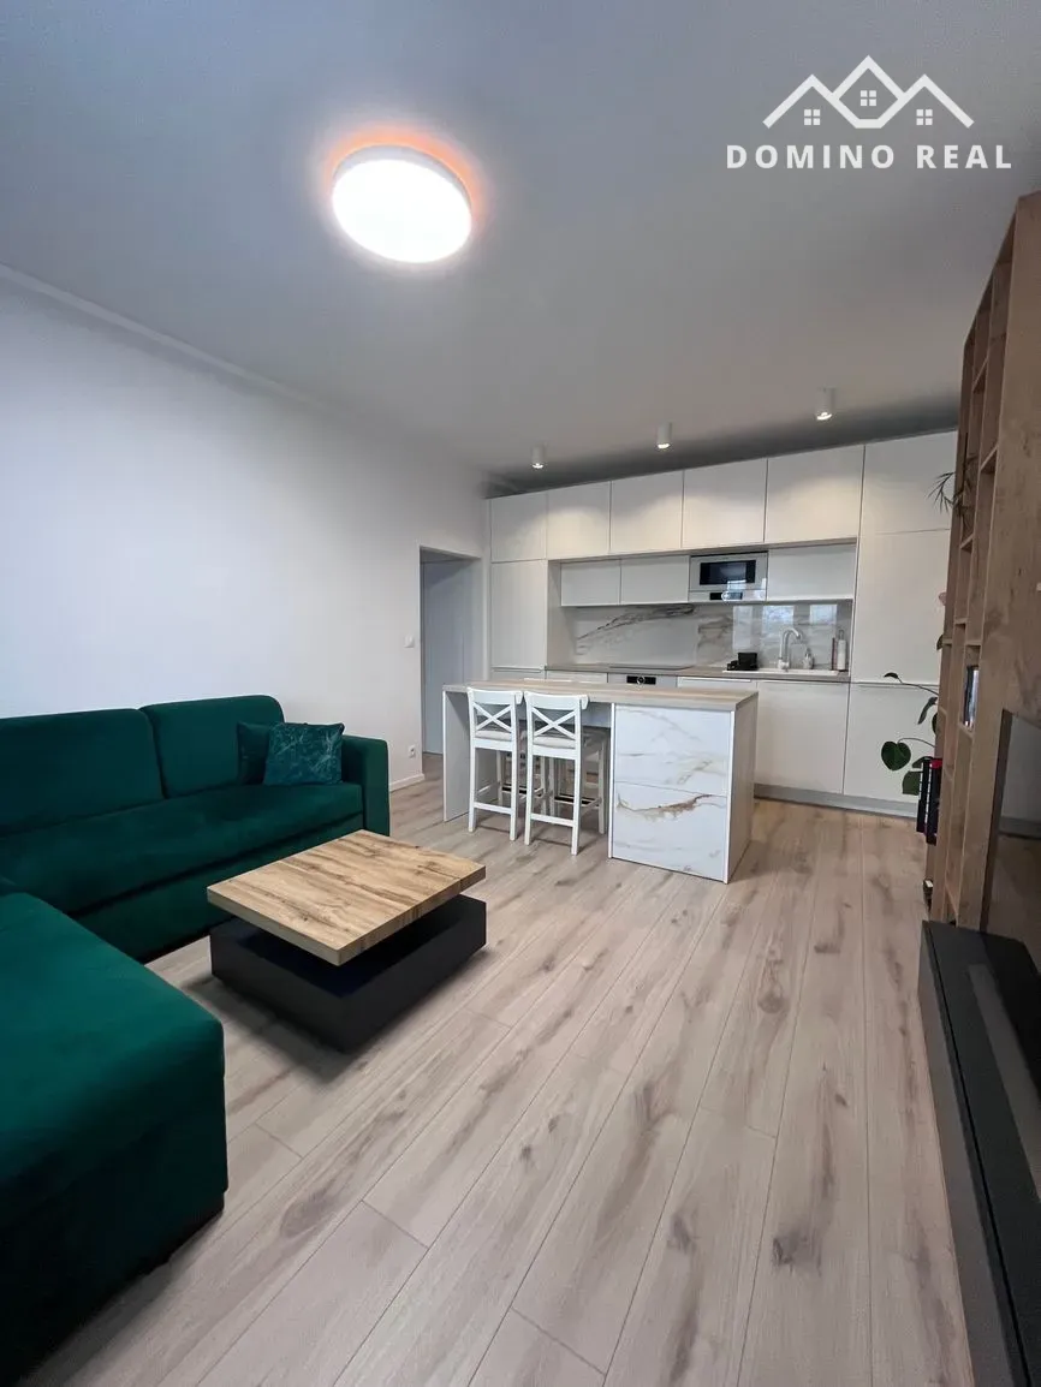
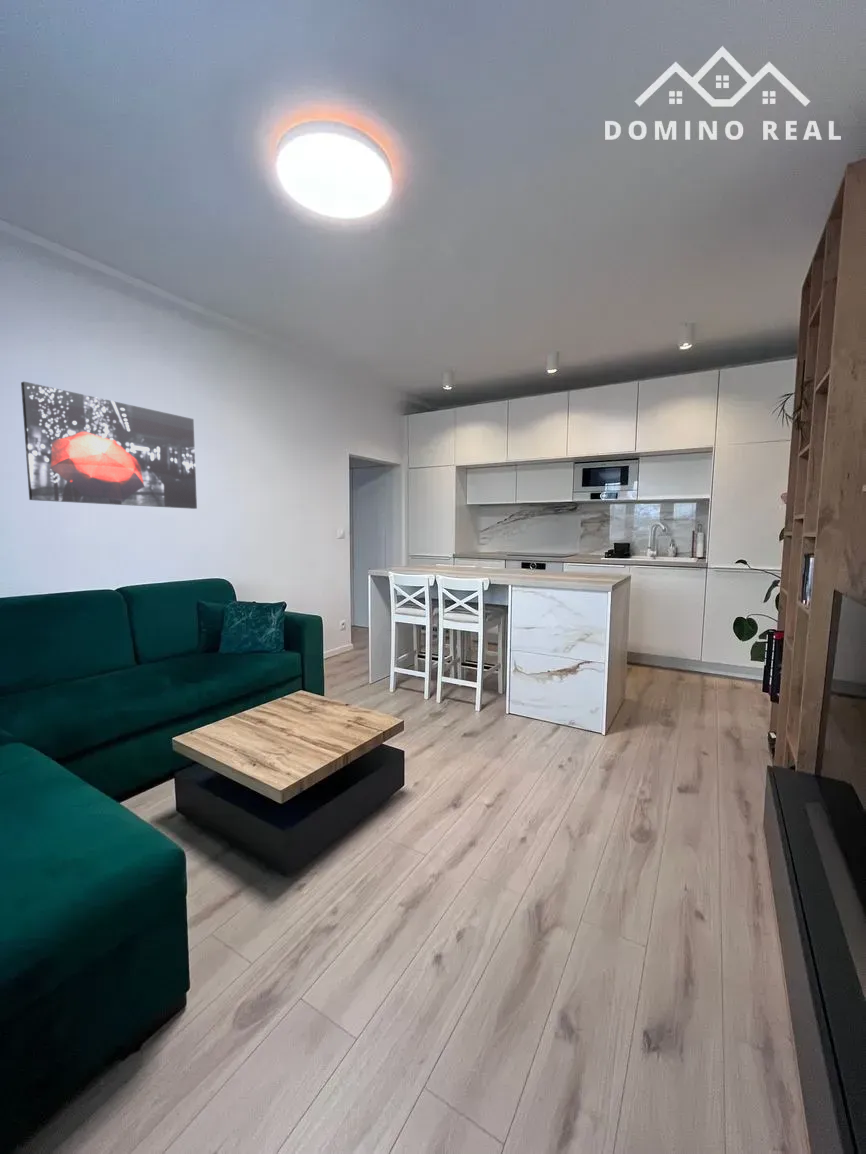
+ wall art [20,381,198,510]
